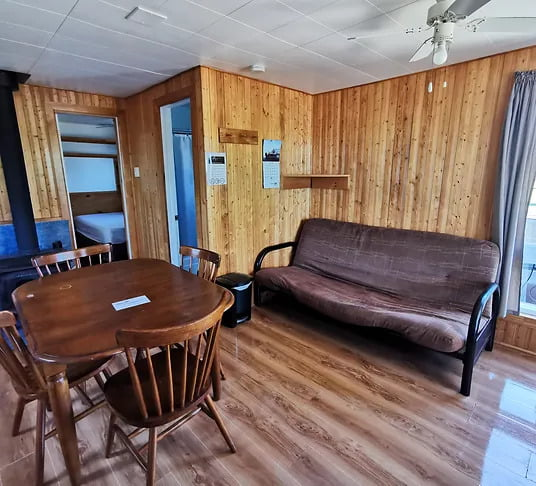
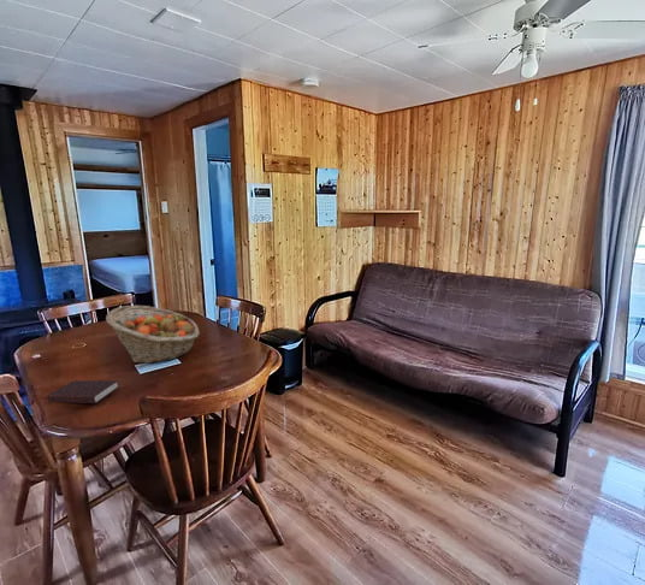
+ fruit basket [105,305,201,365]
+ book [46,379,119,404]
